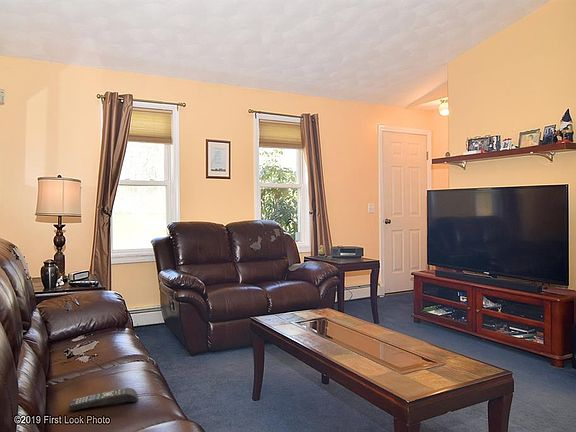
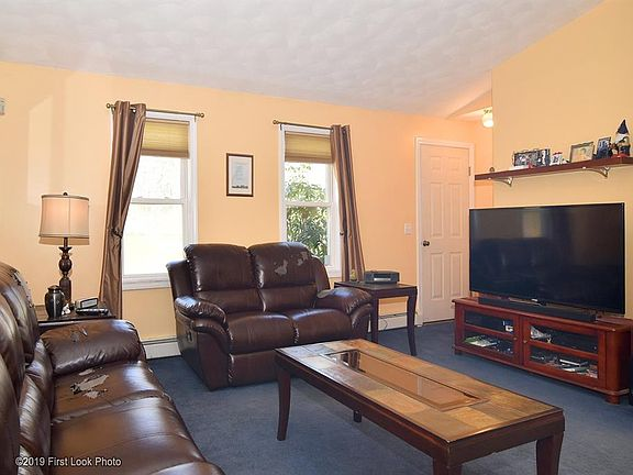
- remote control [68,387,139,412]
